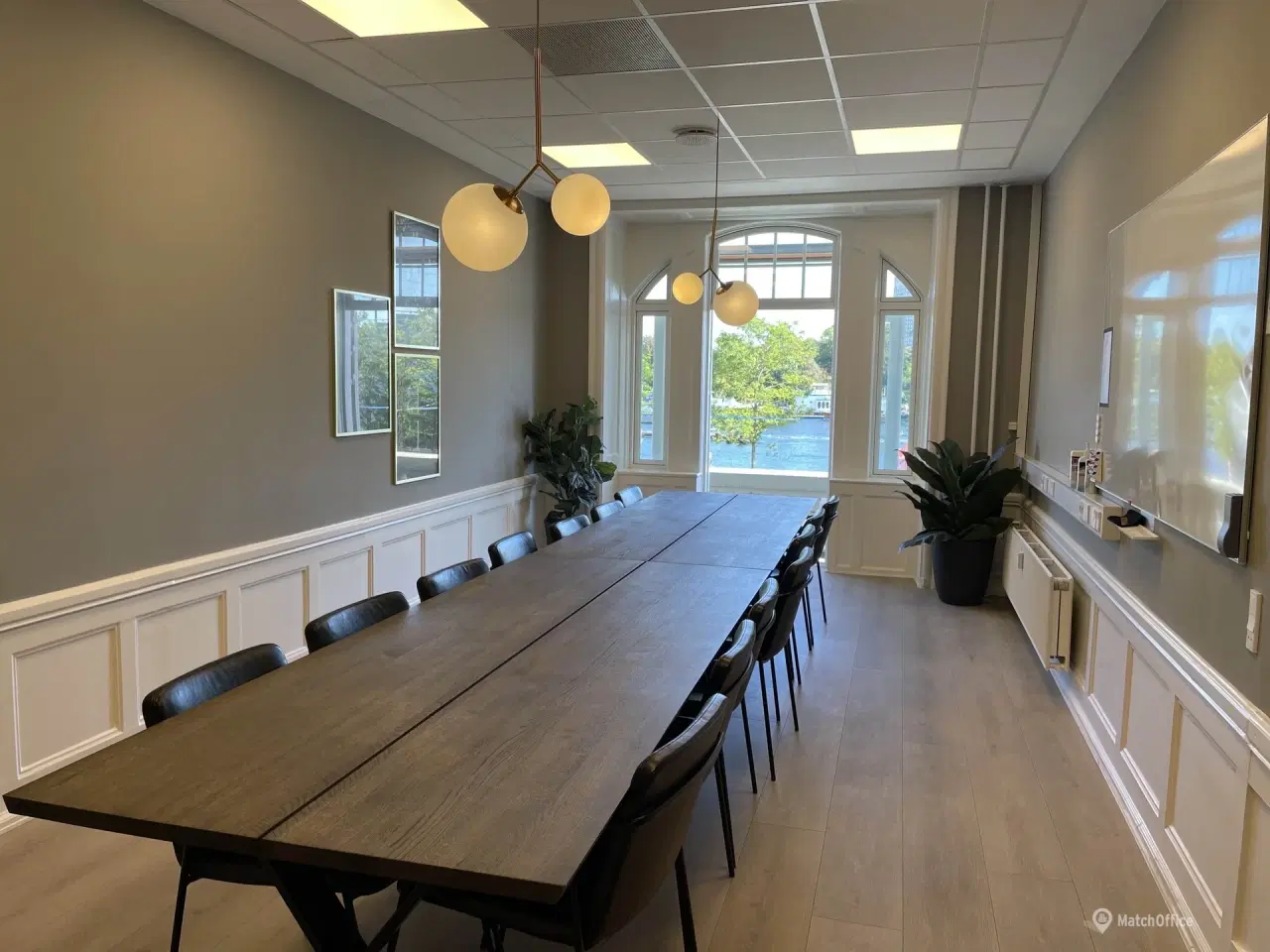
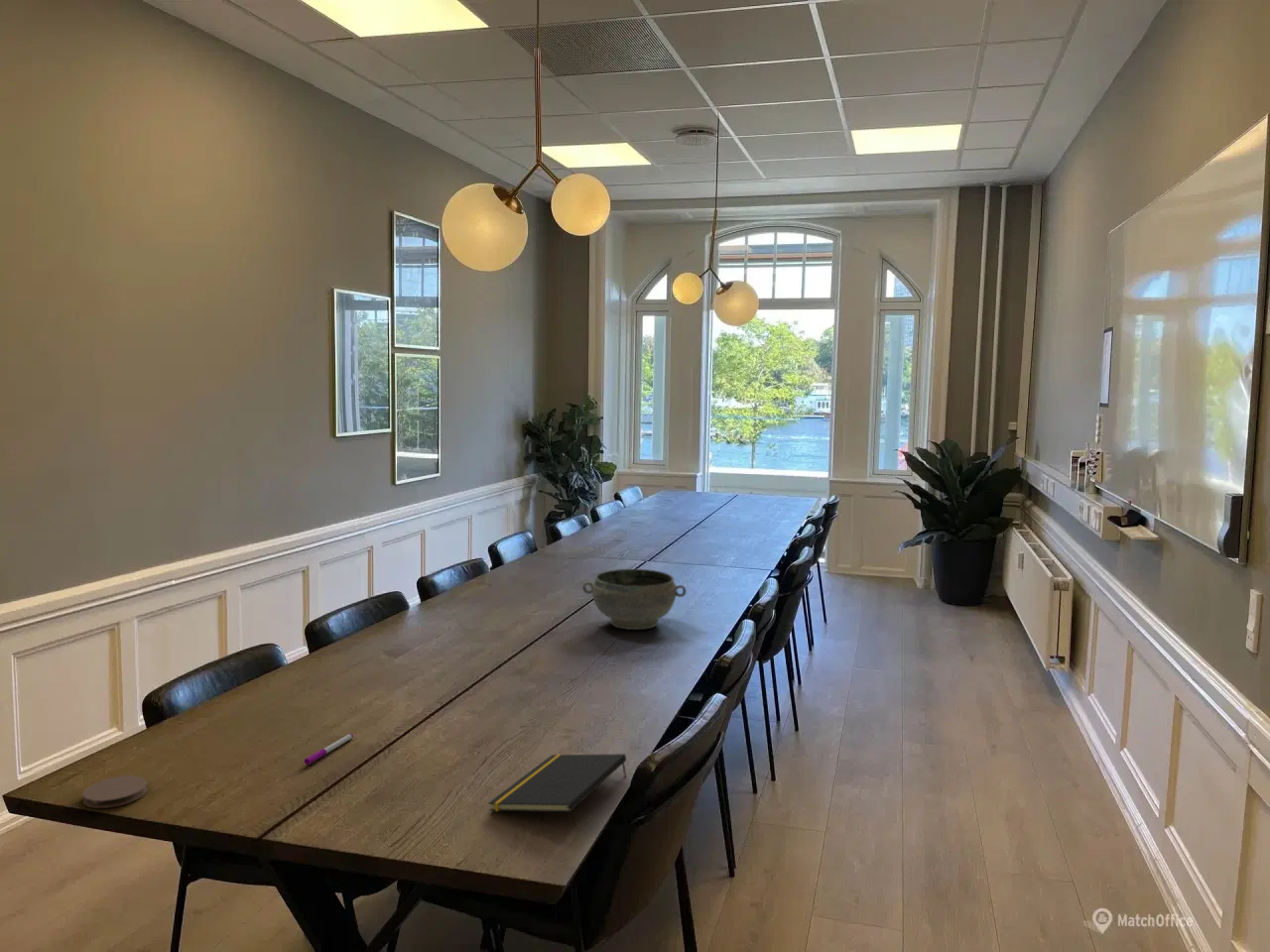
+ coaster [81,774,148,809]
+ bowl [581,568,687,631]
+ pen [304,733,354,766]
+ notepad [487,753,627,813]
